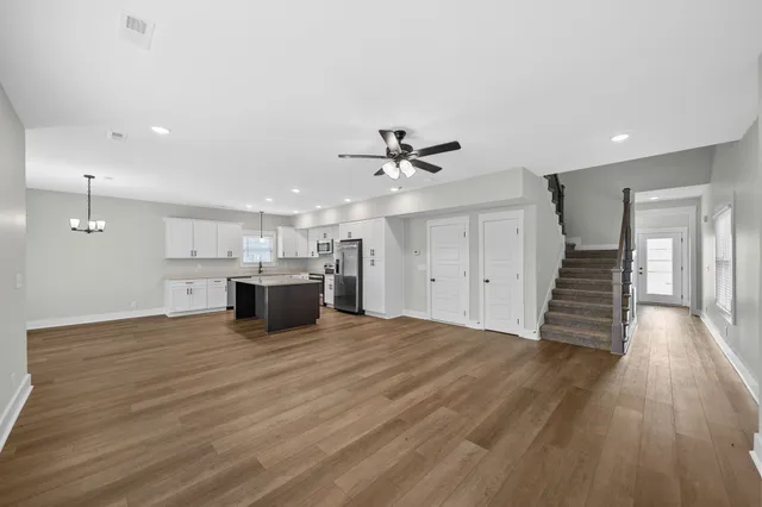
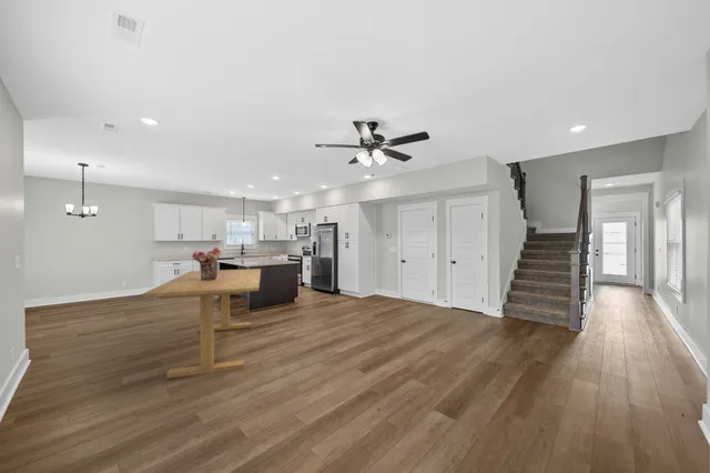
+ dining table [141,268,262,380]
+ bouquet [191,246,222,281]
